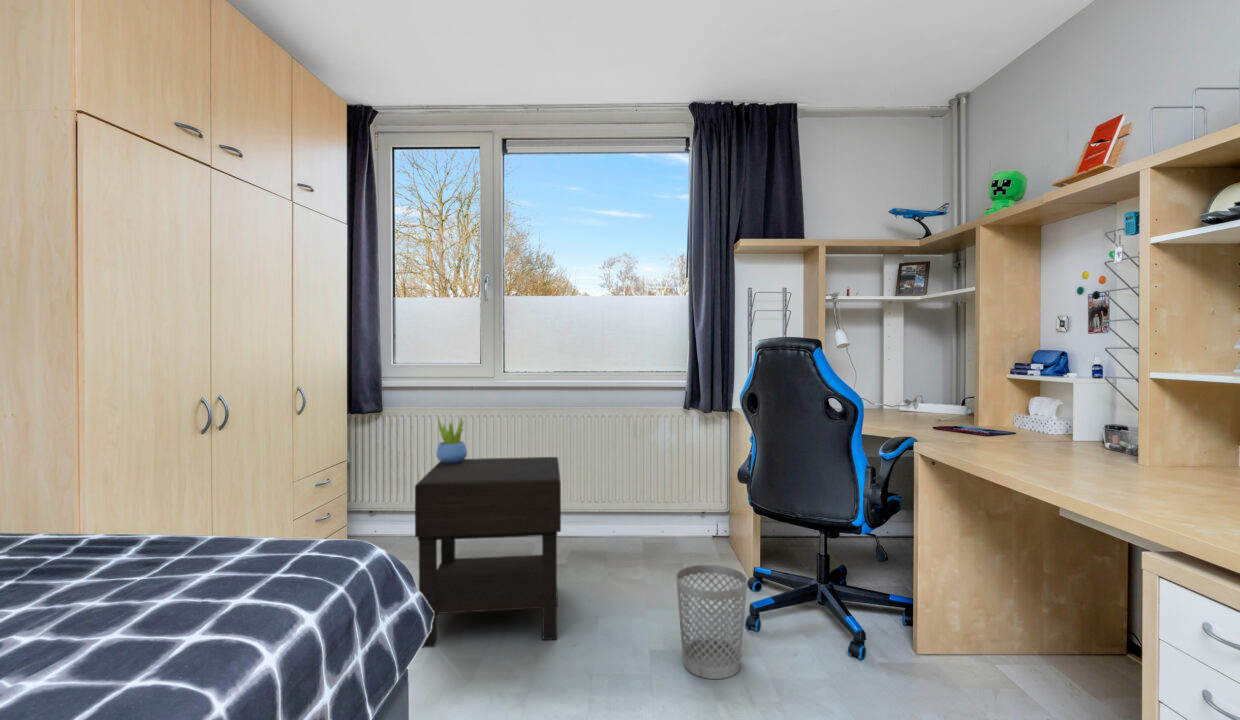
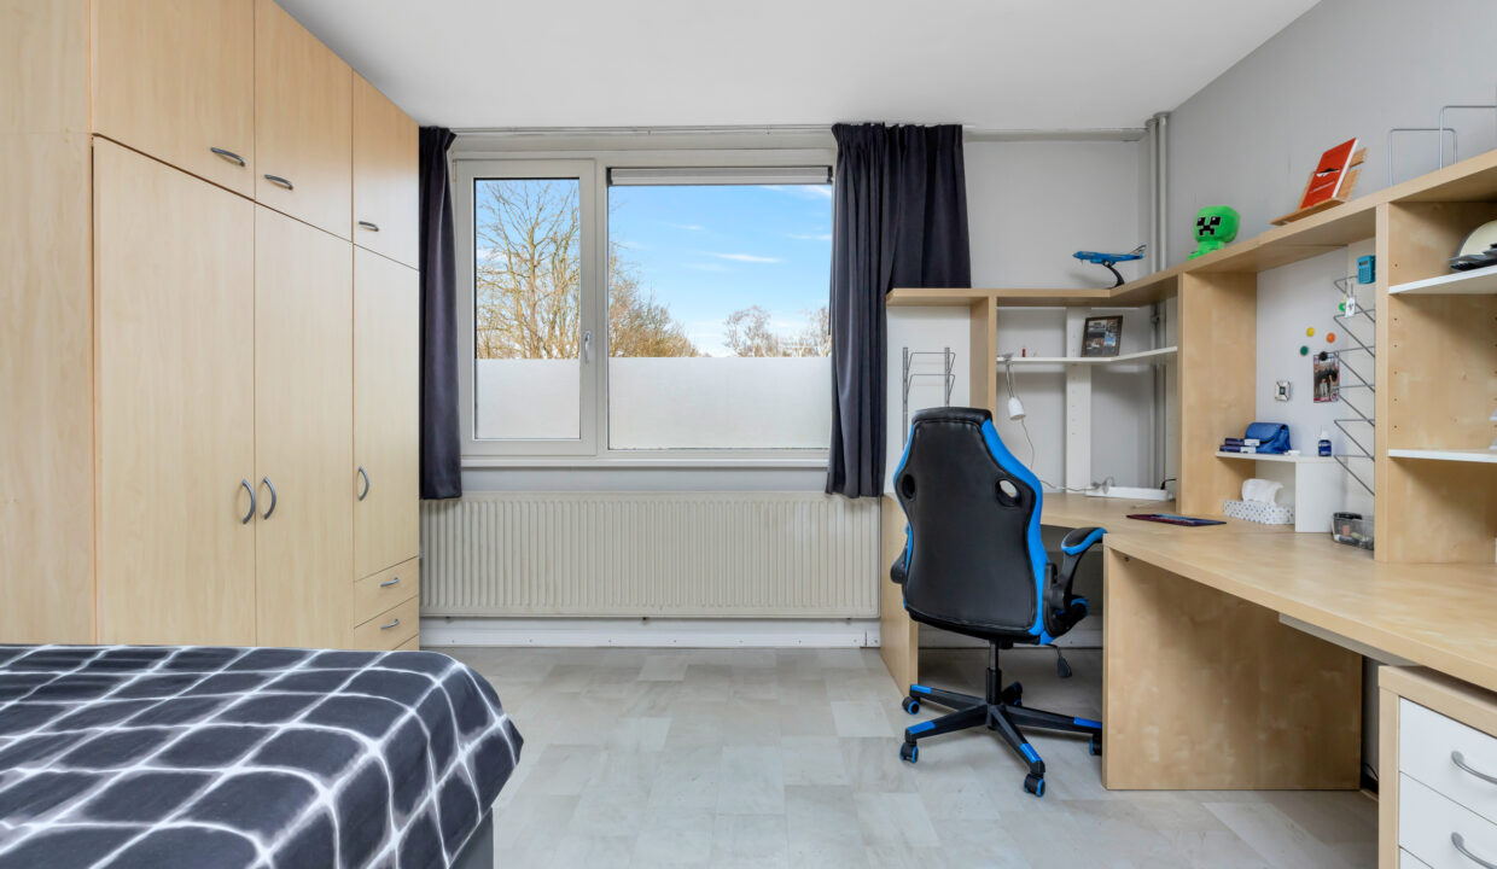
- nightstand [414,456,562,649]
- succulent plant [435,415,468,463]
- wastebasket [675,564,749,680]
